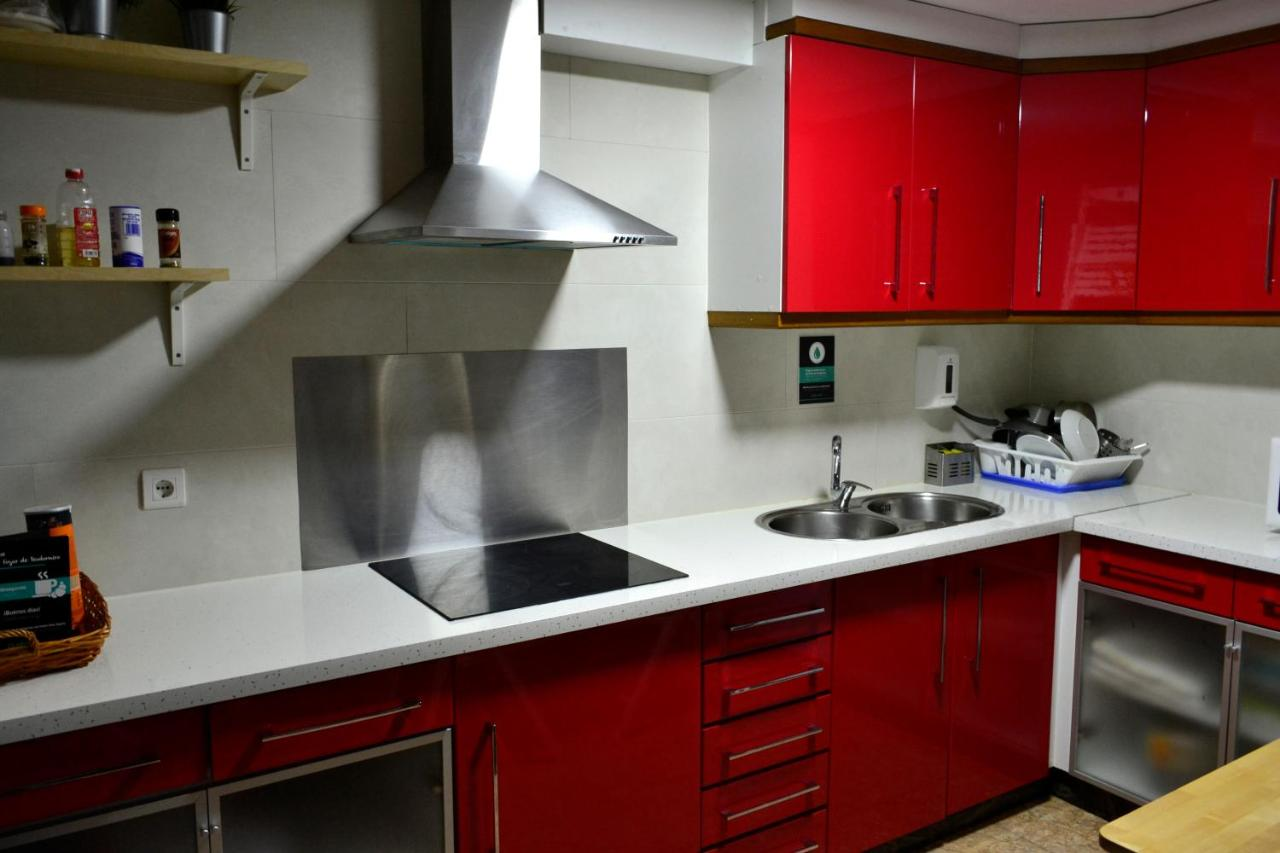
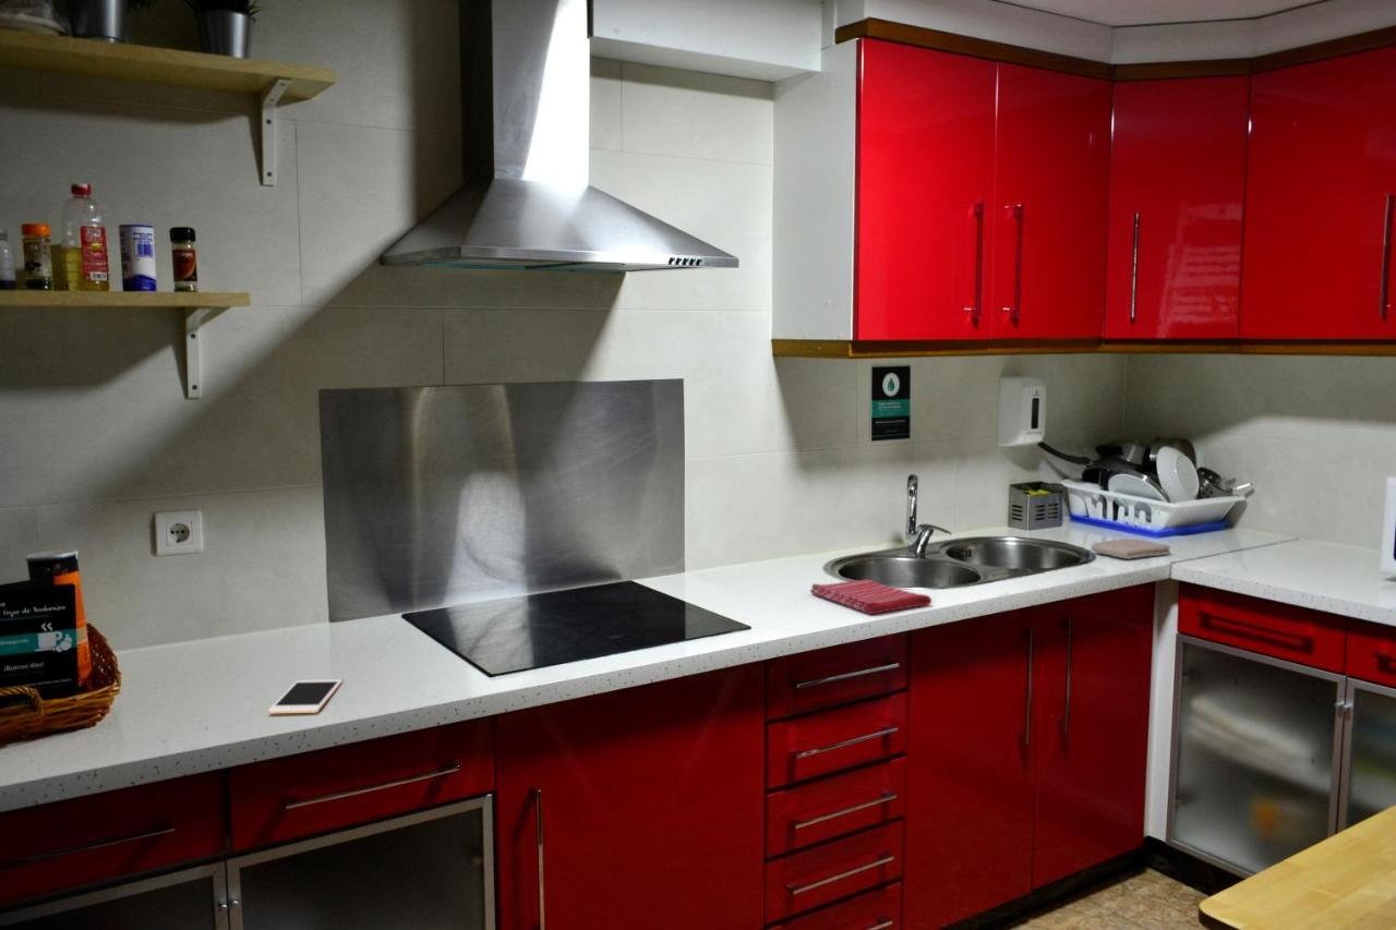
+ washcloth [1090,538,1171,560]
+ dish towel [809,578,932,615]
+ cell phone [267,678,344,714]
